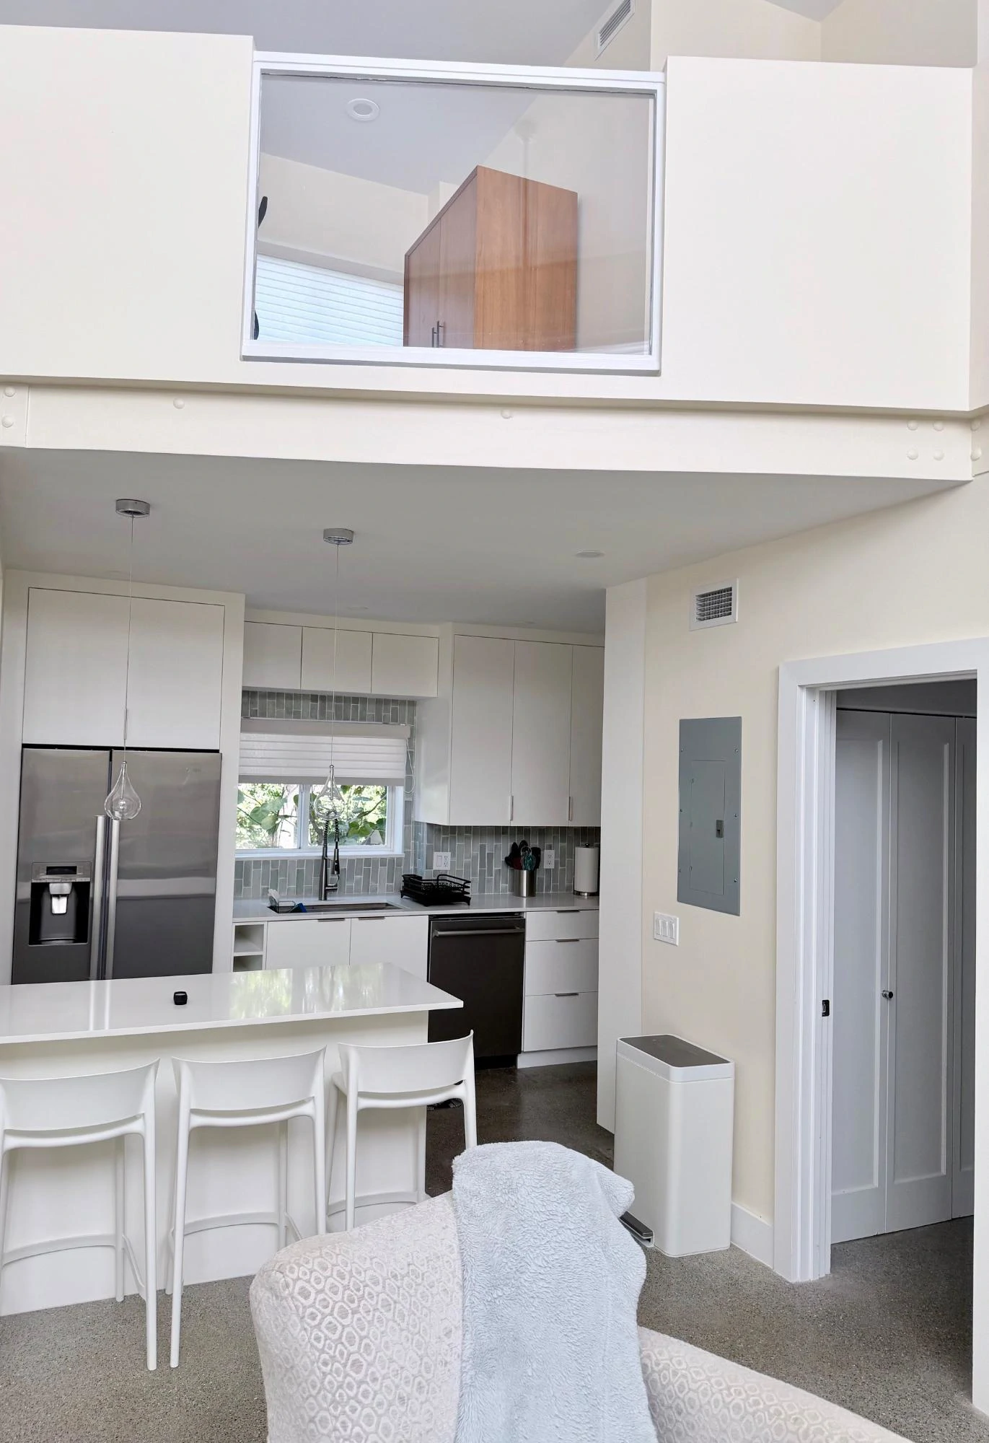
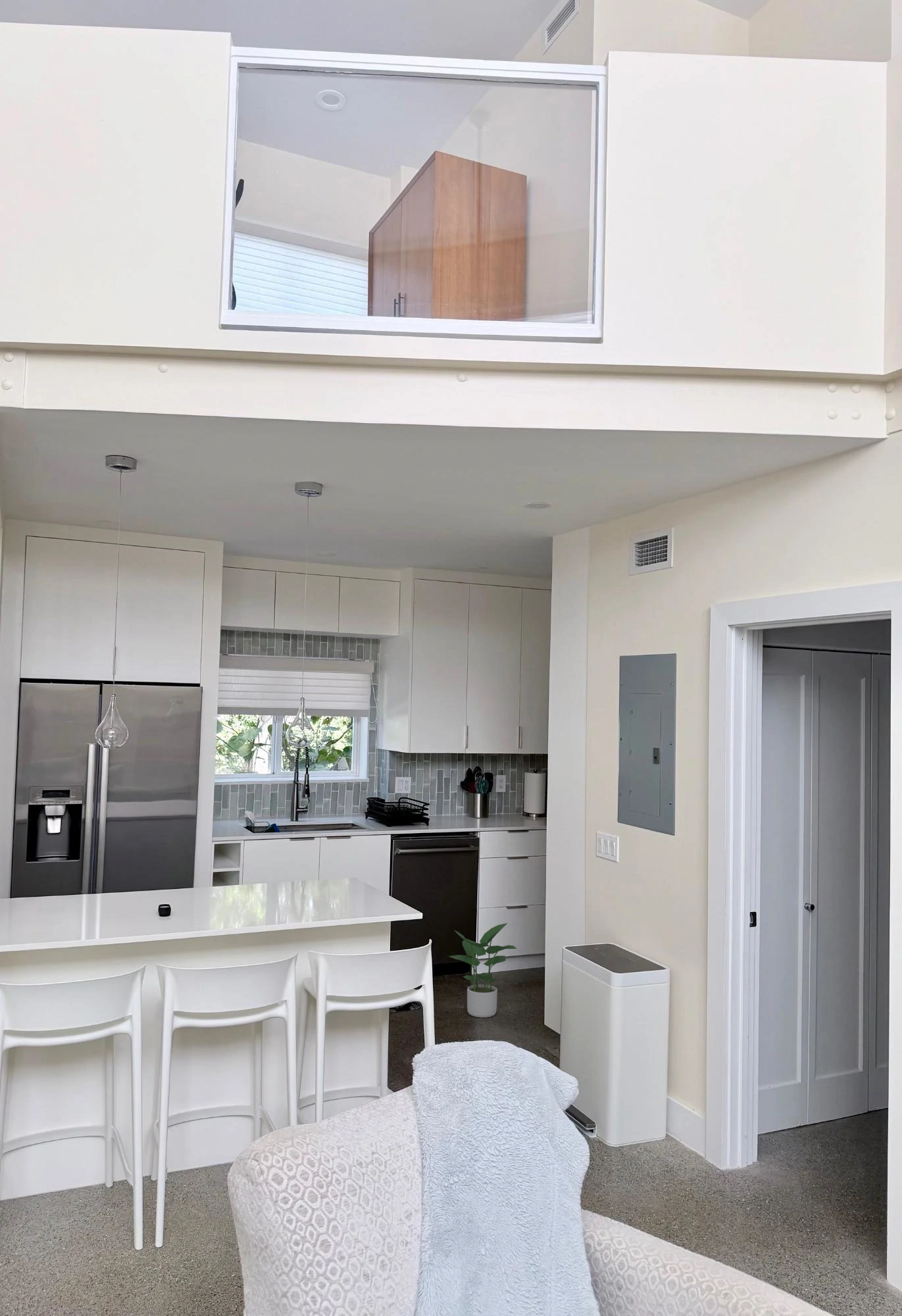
+ potted plant [448,923,518,1018]
